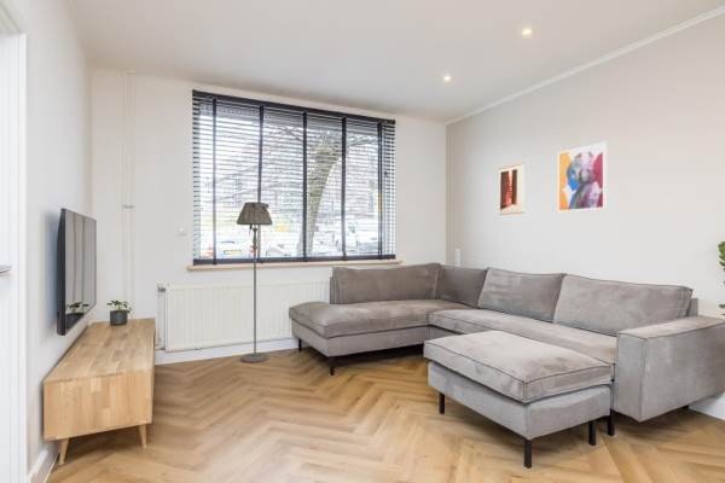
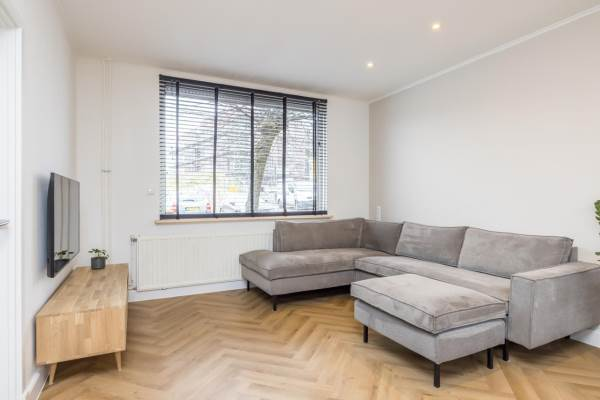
- floor lamp [236,200,274,363]
- wall art [556,141,608,213]
- wall art [498,162,526,216]
